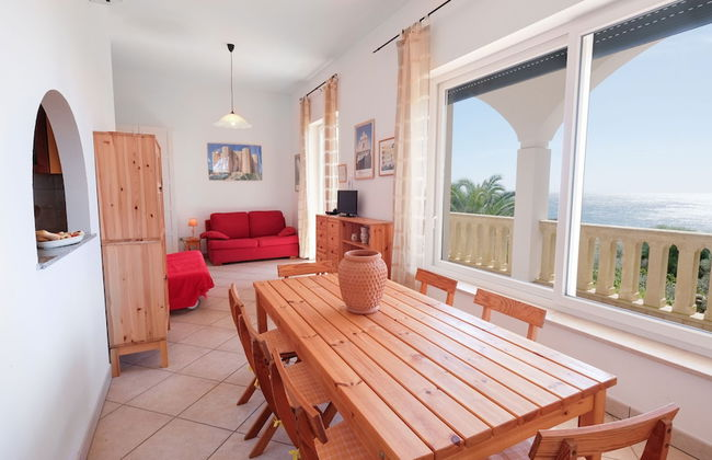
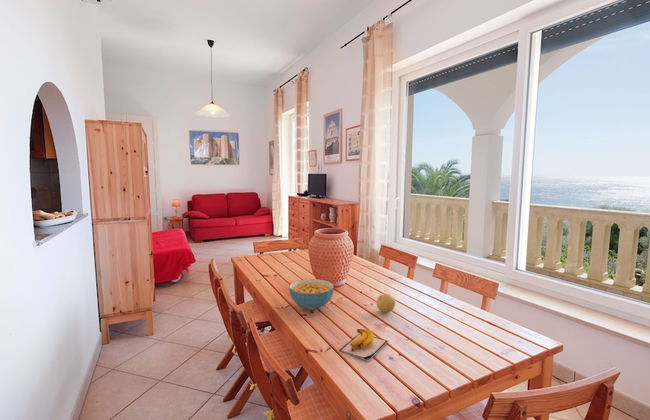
+ banana [338,328,389,362]
+ mandarin orange [375,292,396,314]
+ cereal bowl [288,278,334,311]
